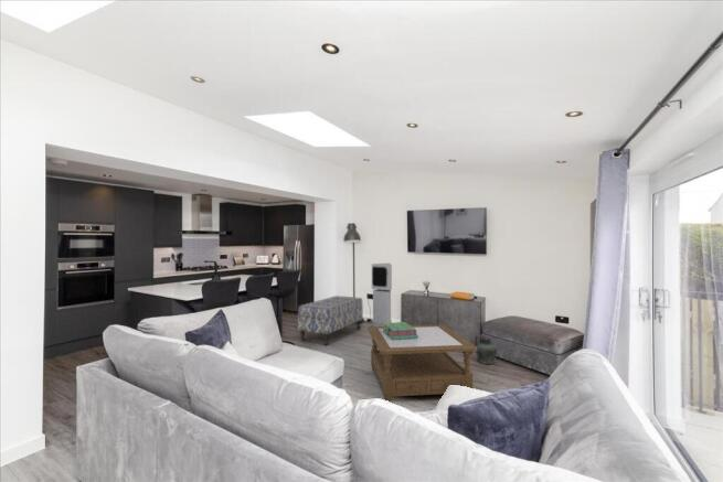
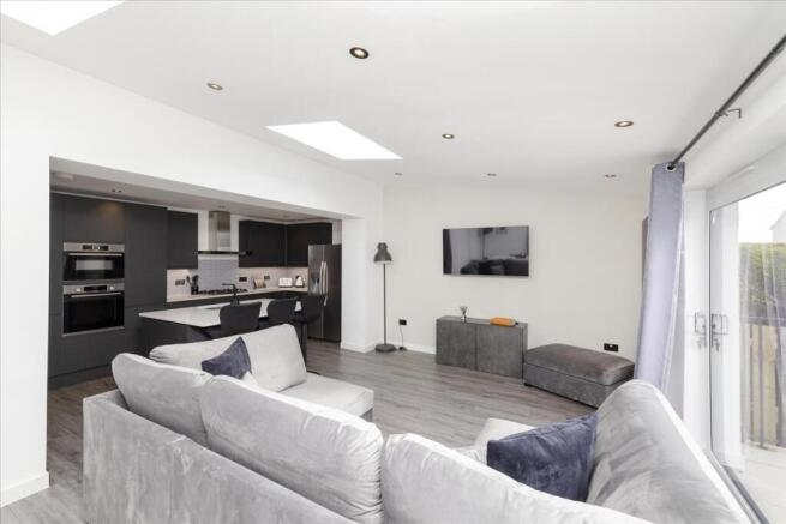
- bench [297,294,364,346]
- air purifier [371,263,393,326]
- coffee table [366,323,477,403]
- stack of books [382,321,417,340]
- ceramic jug [474,334,498,365]
